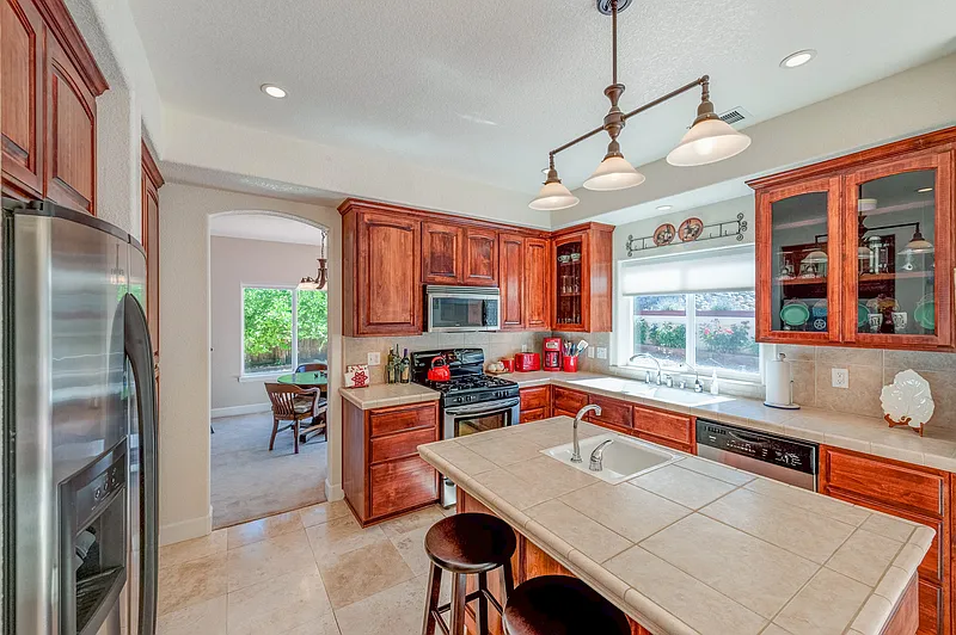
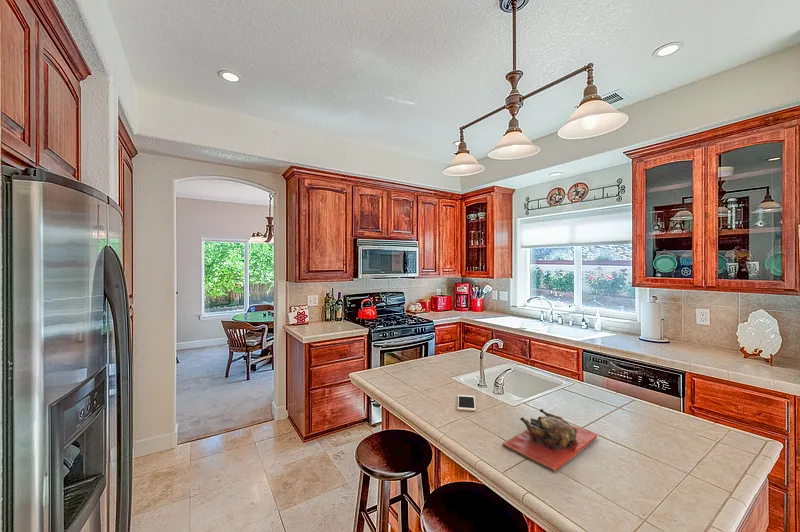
+ cutting board [501,408,598,473]
+ cell phone [457,394,477,412]
